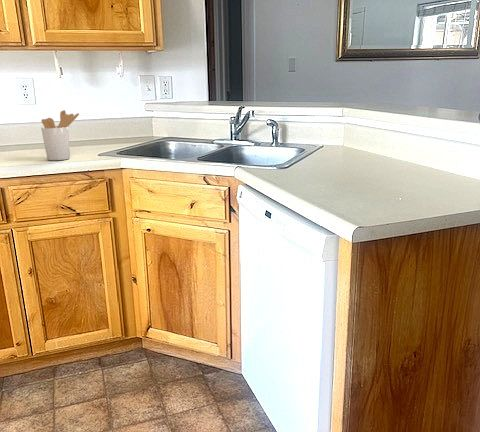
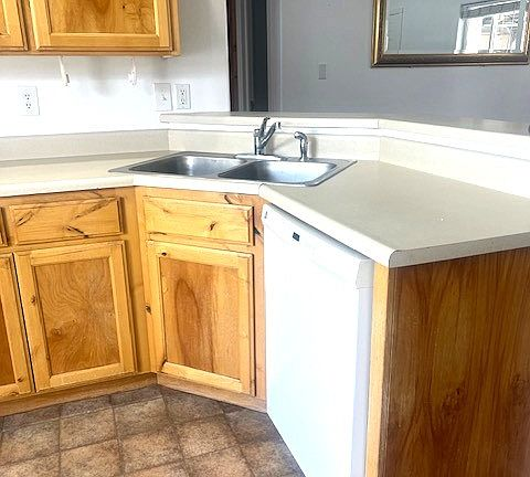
- utensil holder [40,109,80,161]
